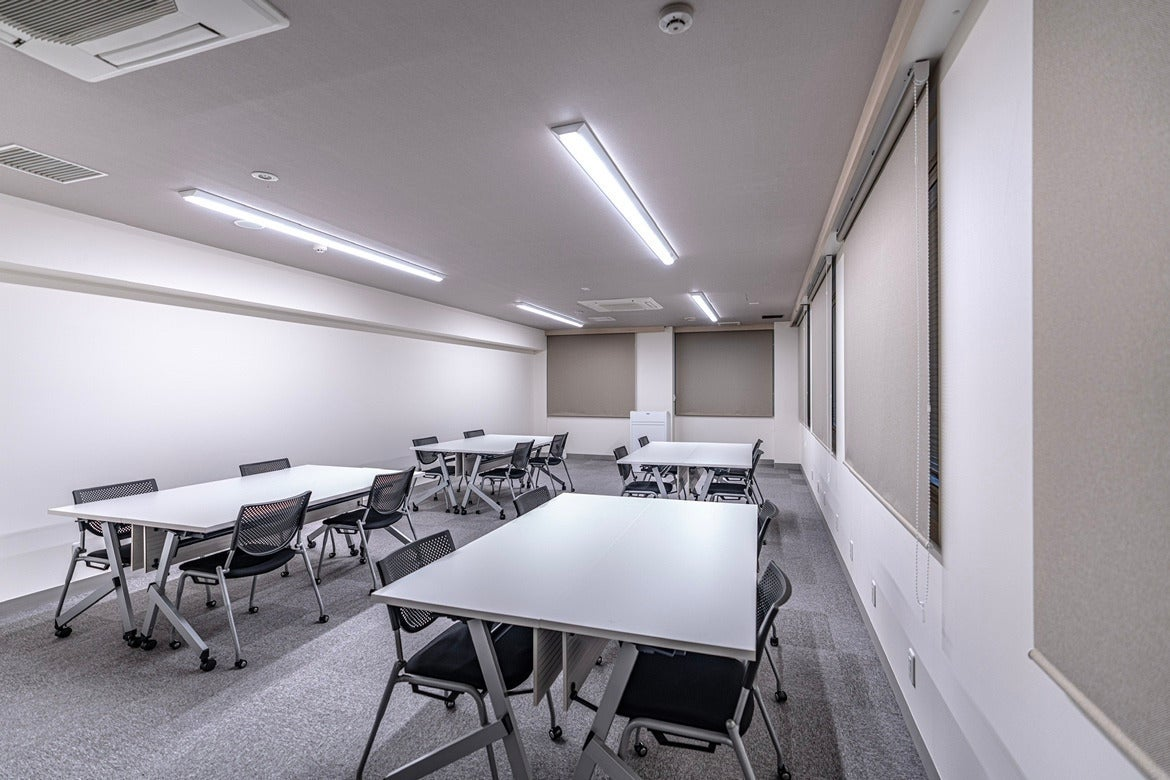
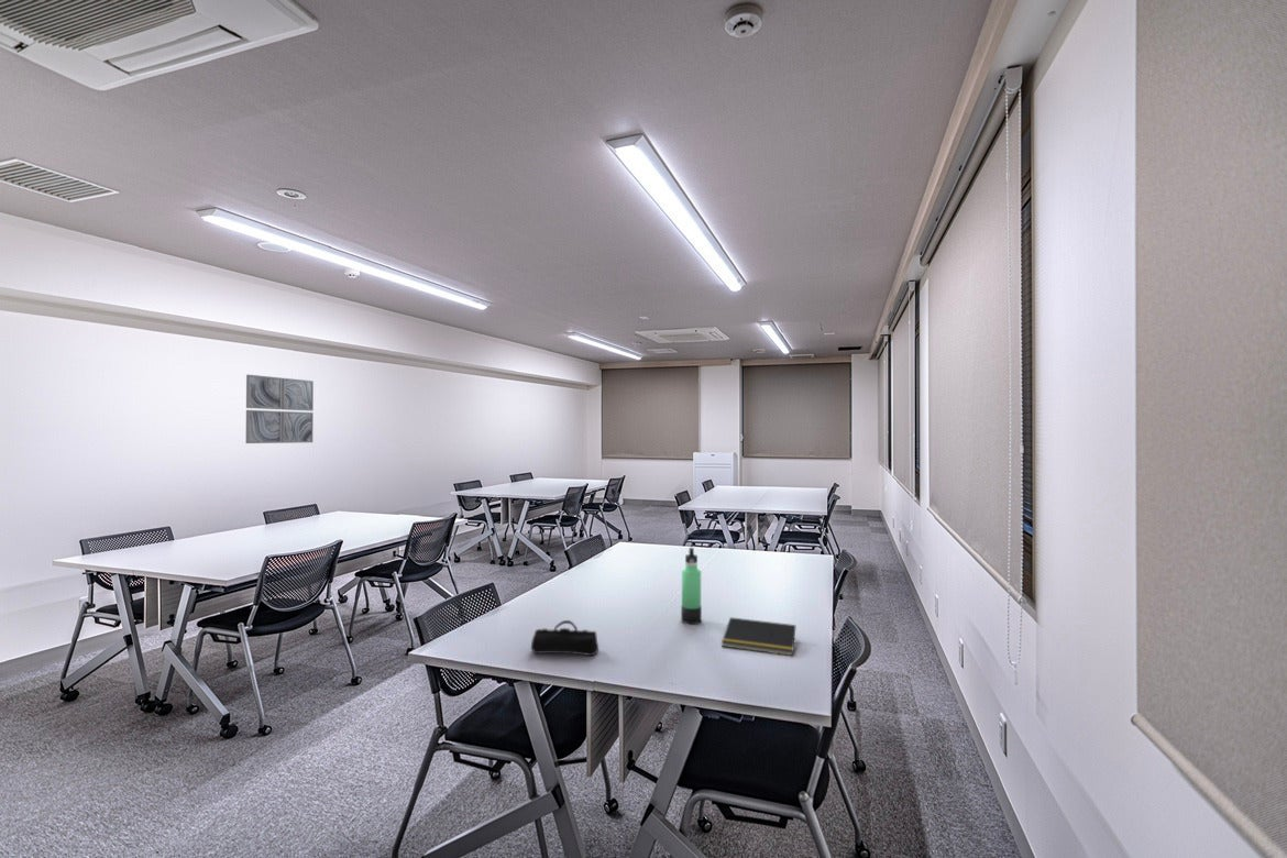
+ pencil case [530,619,600,657]
+ thermos bottle [680,547,703,625]
+ notepad [721,616,796,657]
+ wall art [244,374,315,444]
